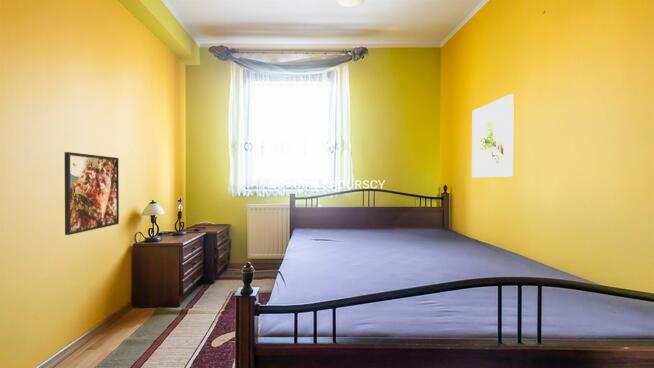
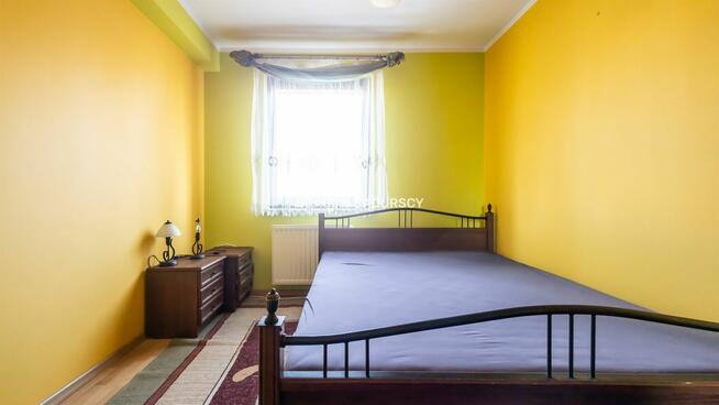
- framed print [64,151,120,236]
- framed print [471,93,515,178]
